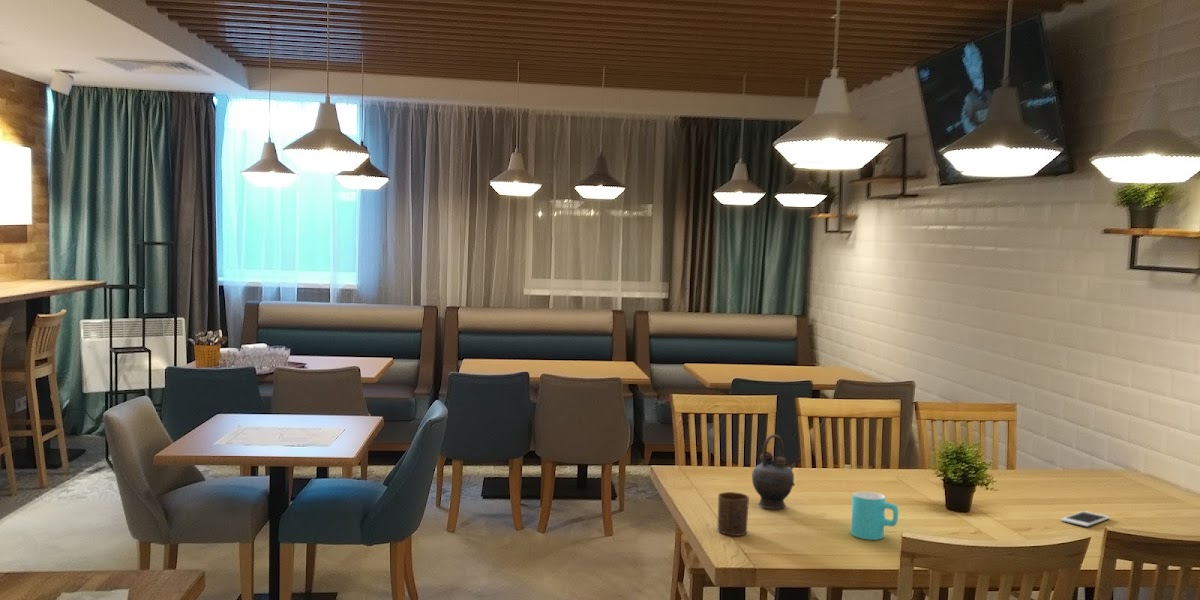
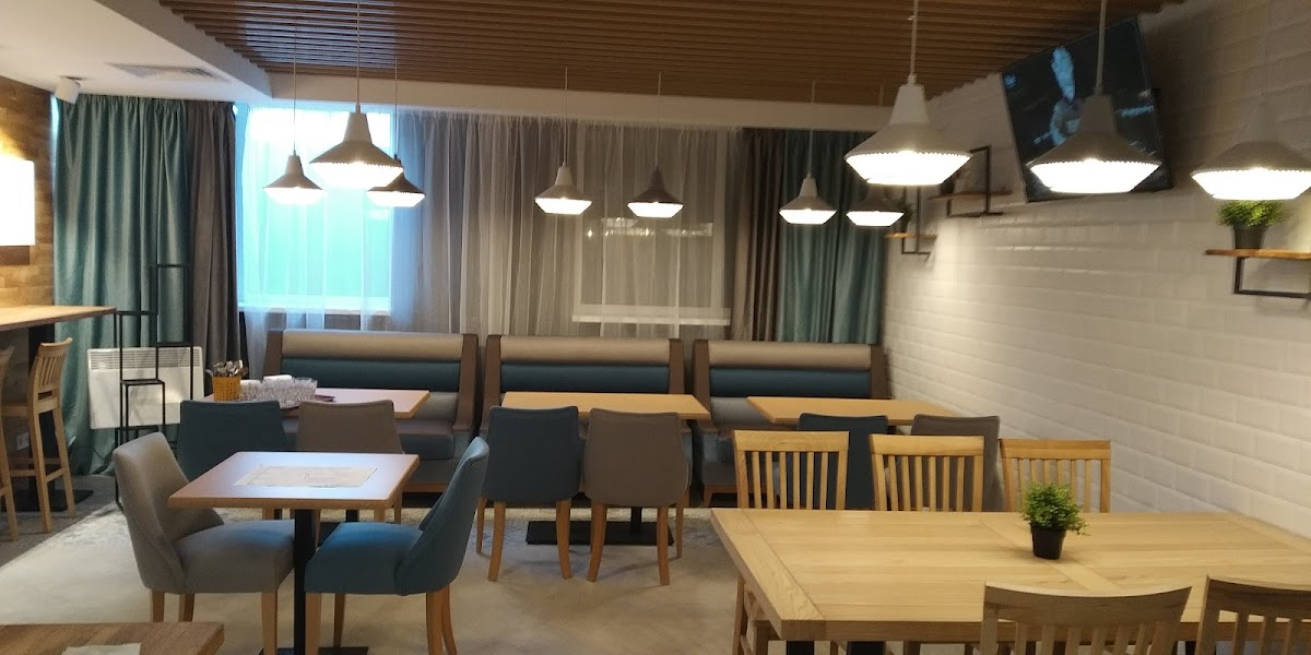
- cup [717,491,750,537]
- cup [850,491,899,541]
- teapot [751,433,797,510]
- cell phone [1060,510,1111,528]
